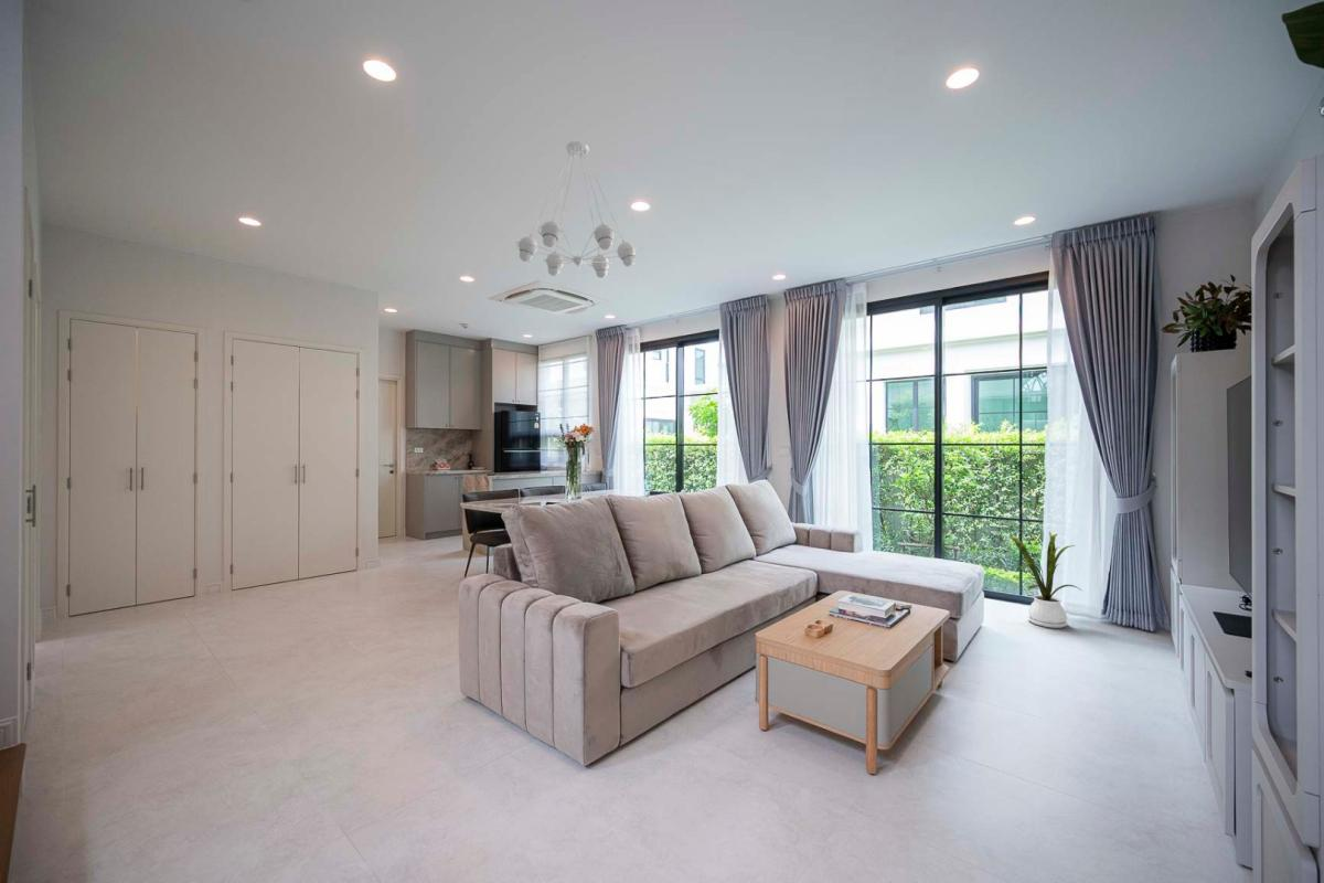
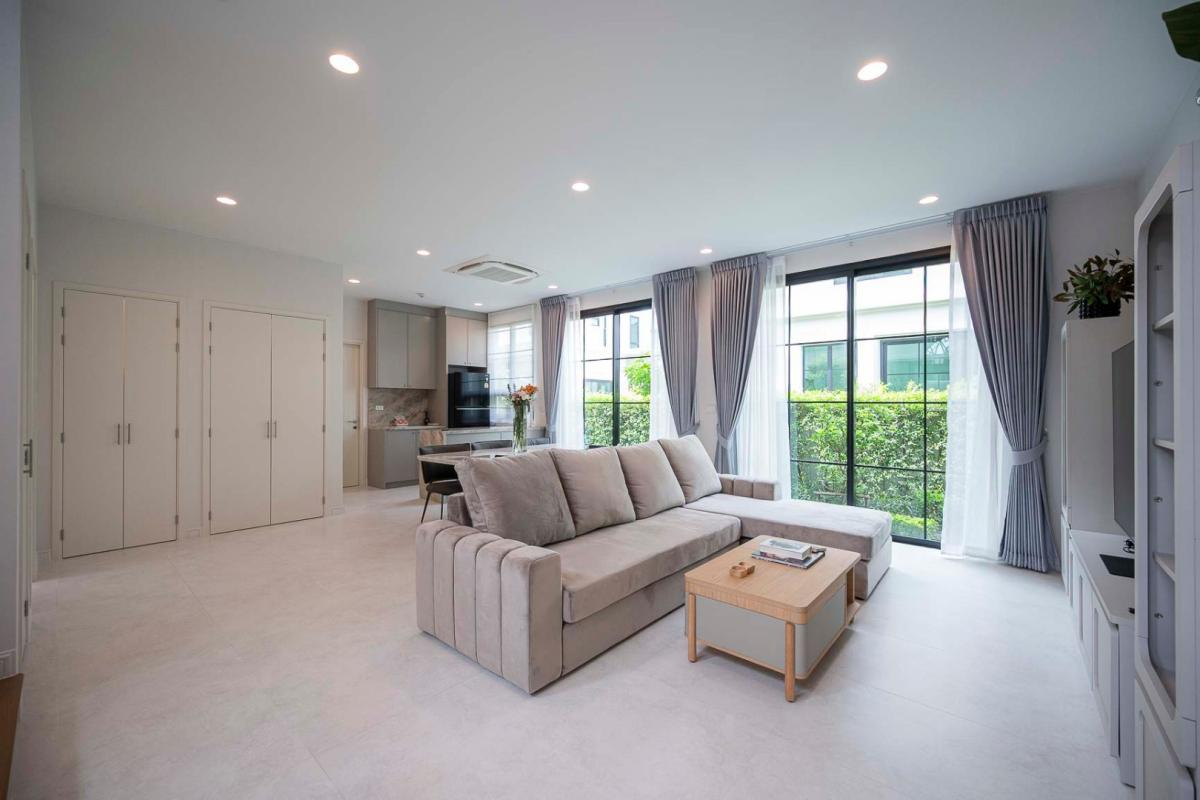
- house plant [1005,520,1082,629]
- chandelier [515,140,639,279]
